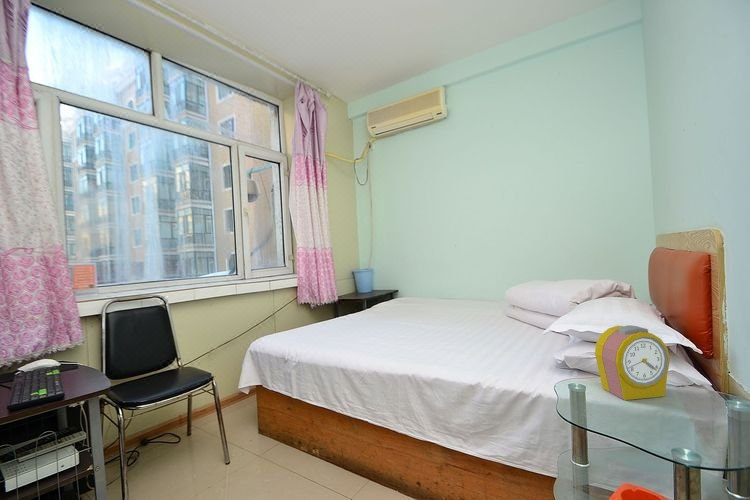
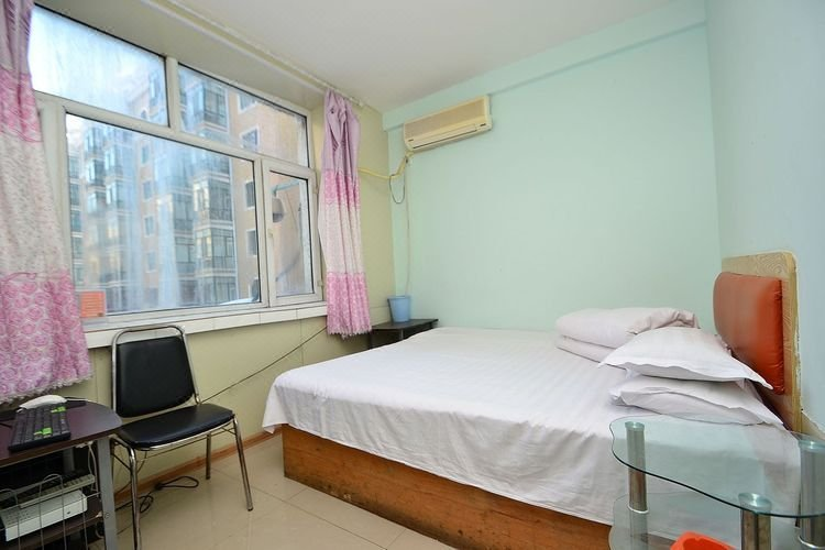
- alarm clock [594,324,671,401]
